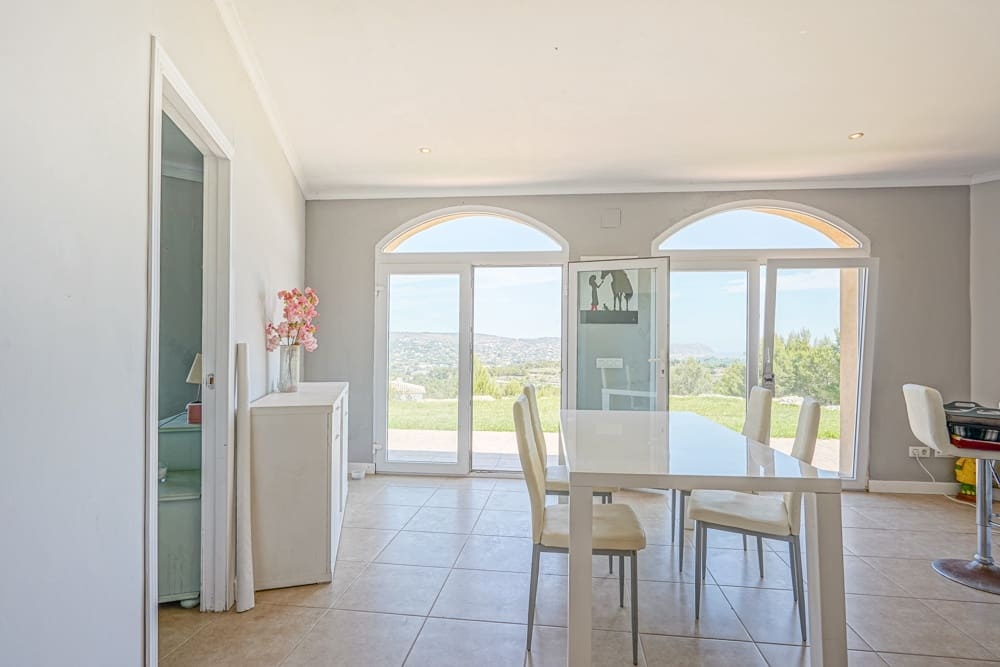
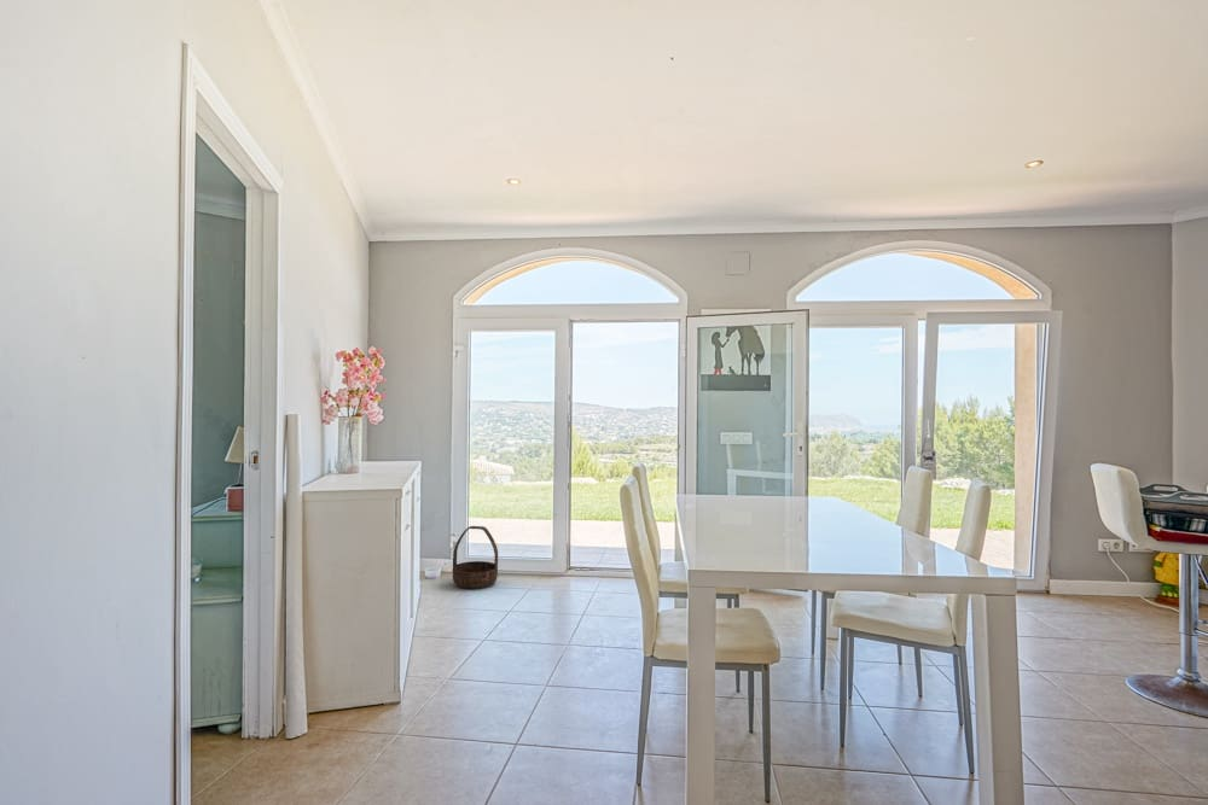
+ basket [452,525,499,590]
